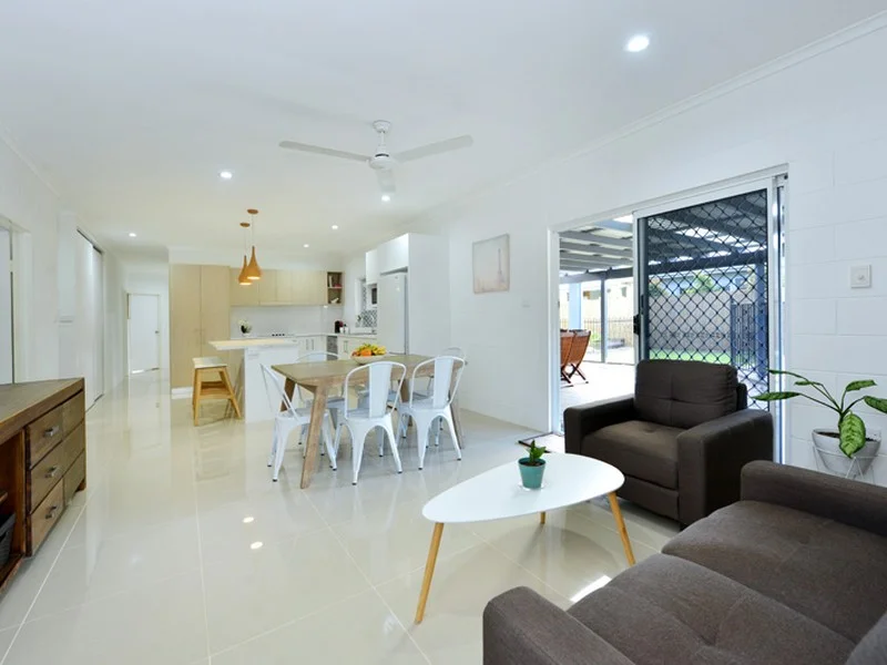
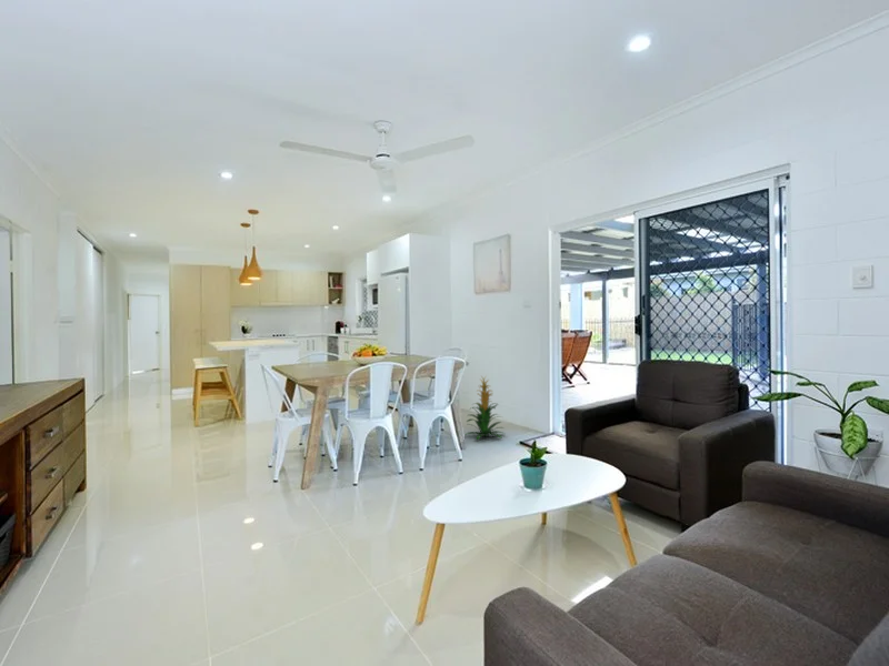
+ indoor plant [463,374,506,441]
